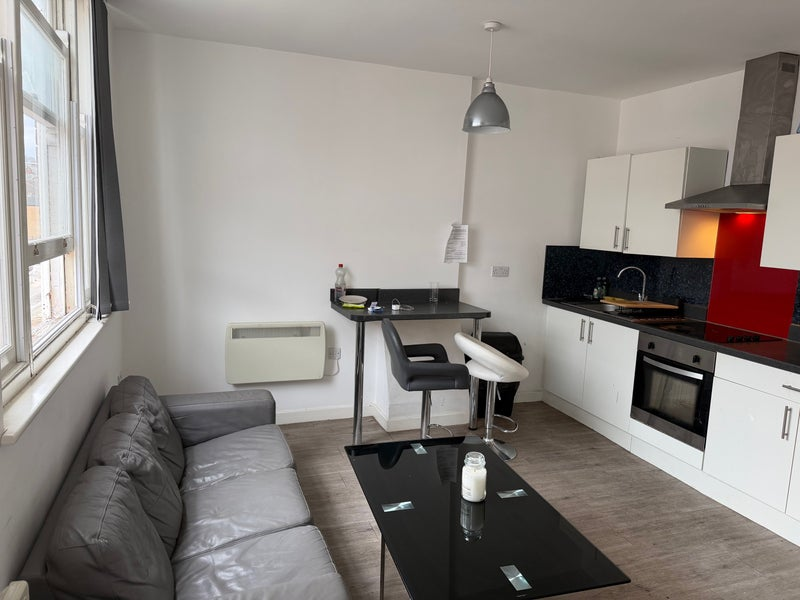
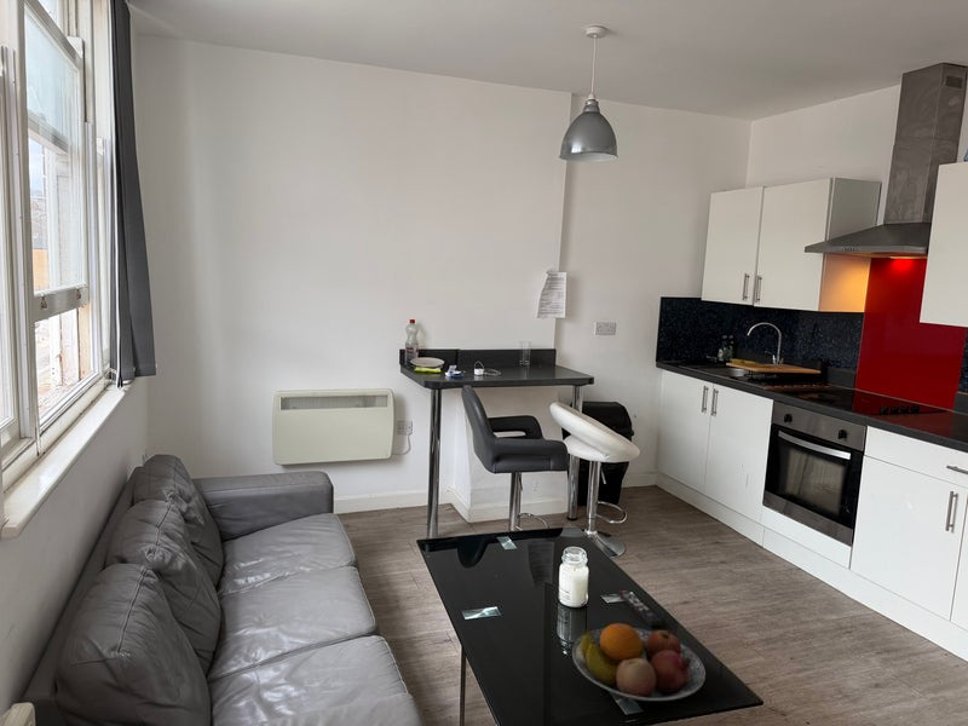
+ fruit bowl [571,622,707,702]
+ remote control [616,589,663,628]
